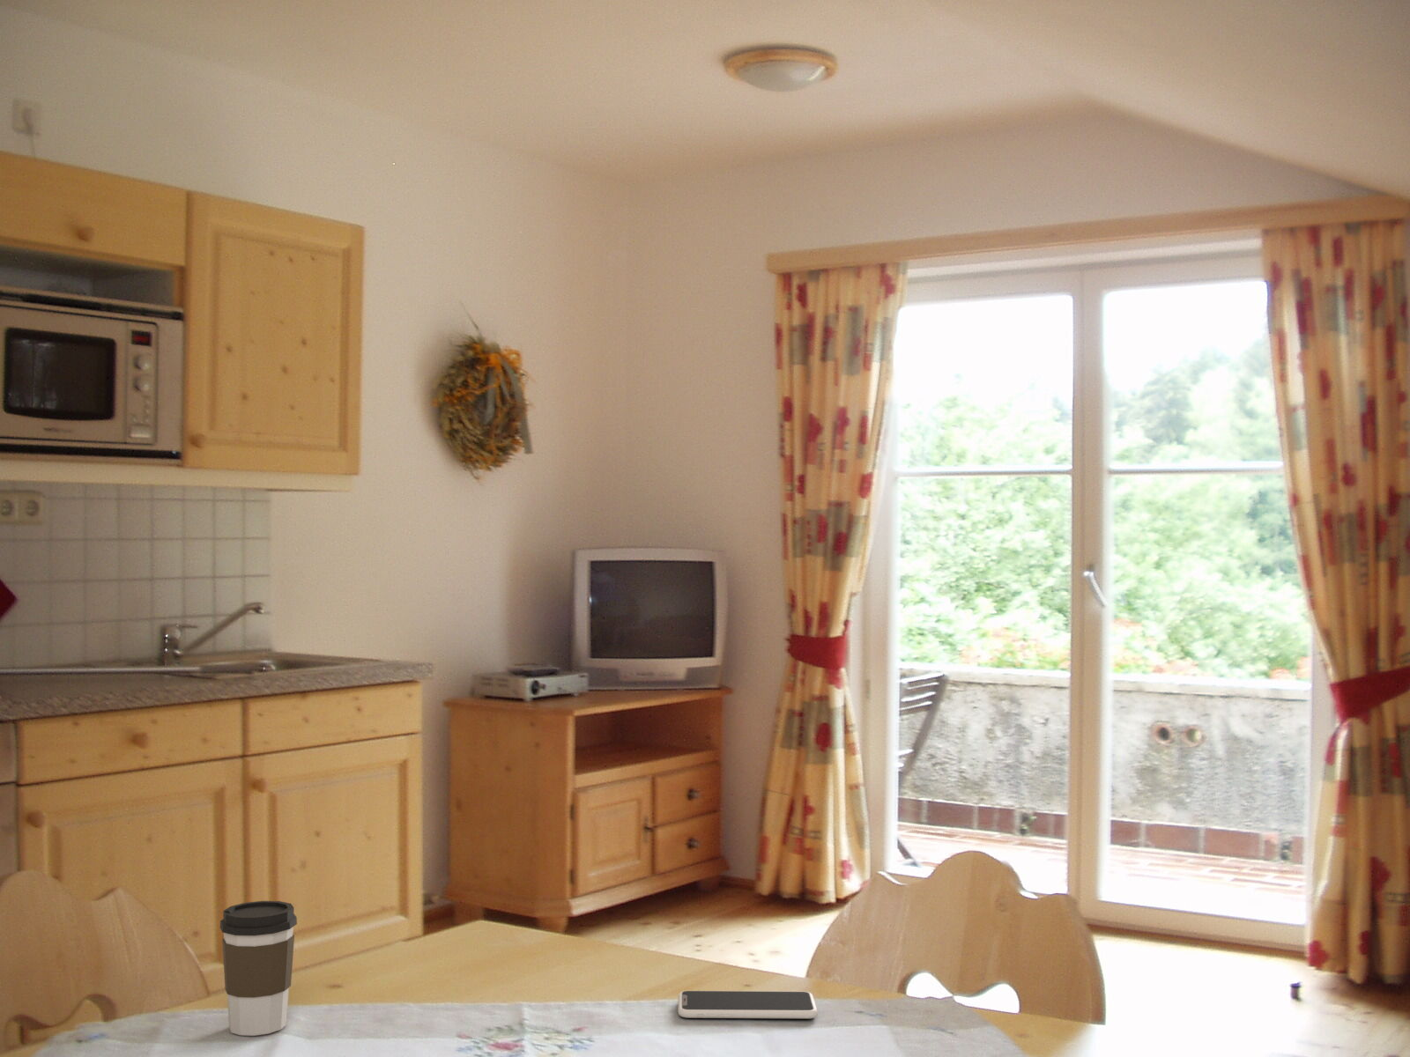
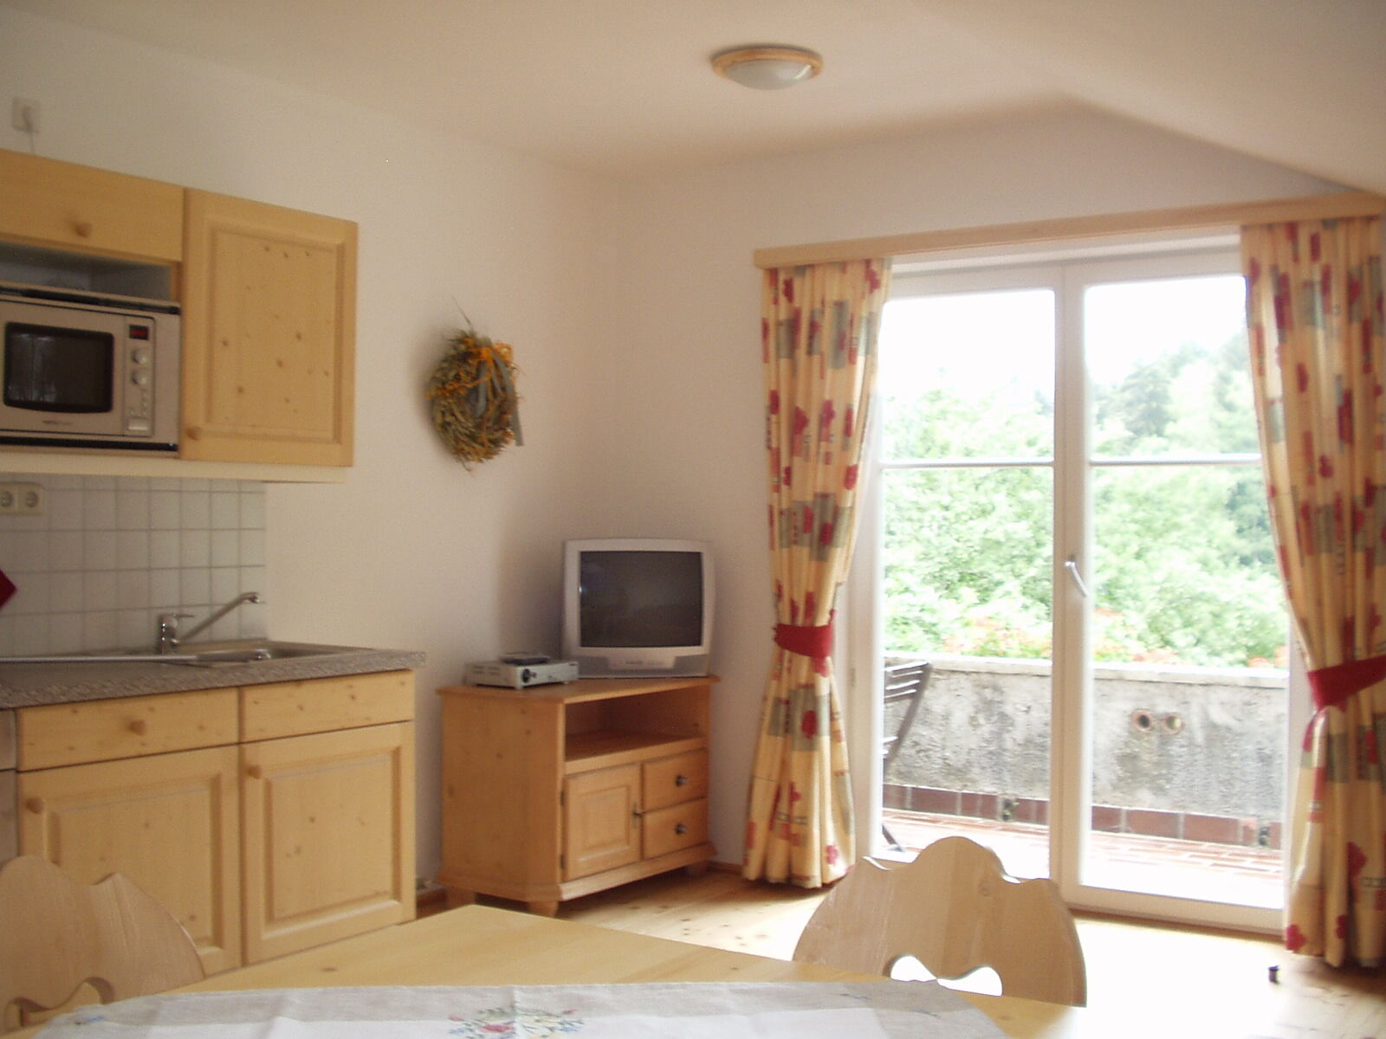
- smartphone [677,990,818,1019]
- coffee cup [220,900,298,1037]
